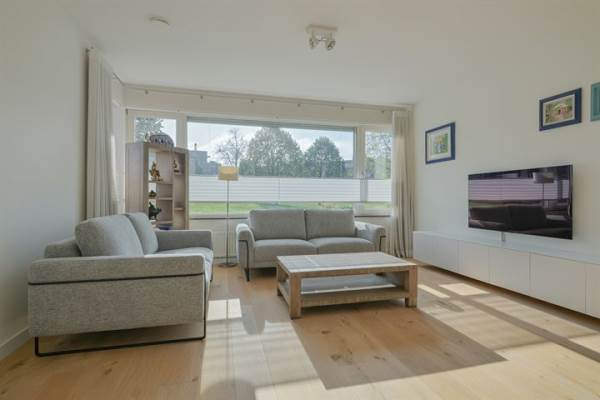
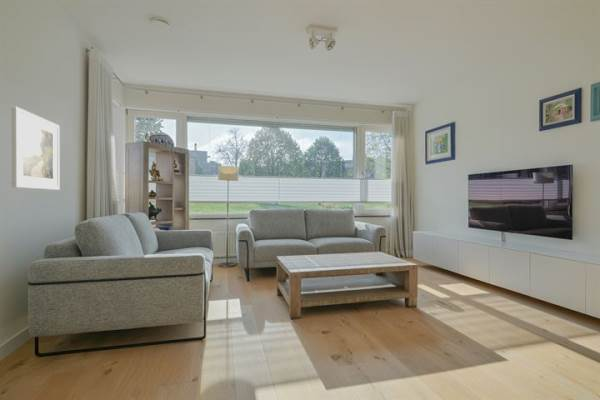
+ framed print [11,105,61,191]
